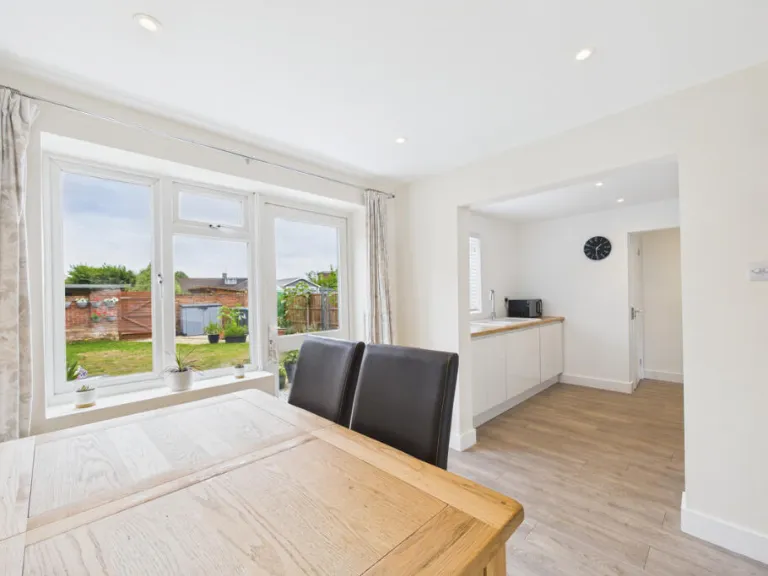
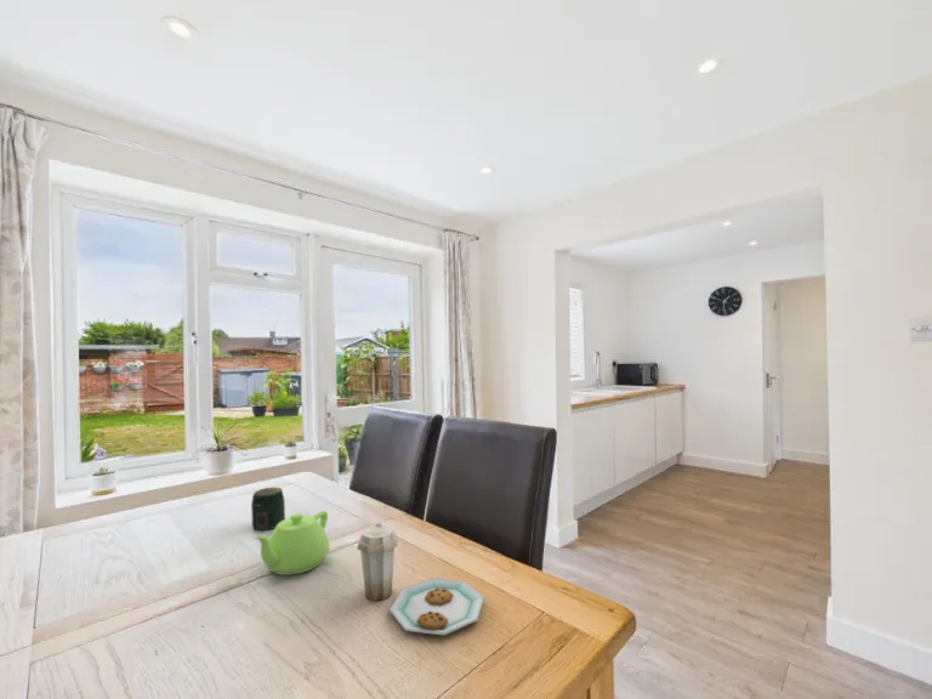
+ plate [356,522,485,636]
+ teapot [254,510,330,576]
+ jar [250,487,286,532]
